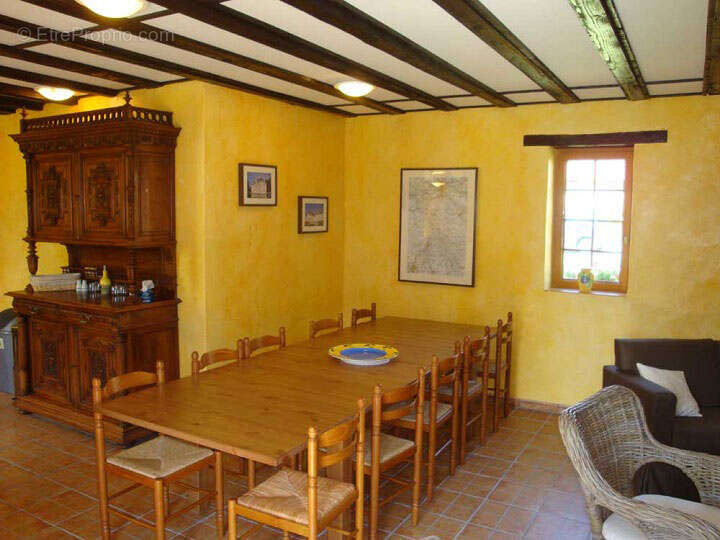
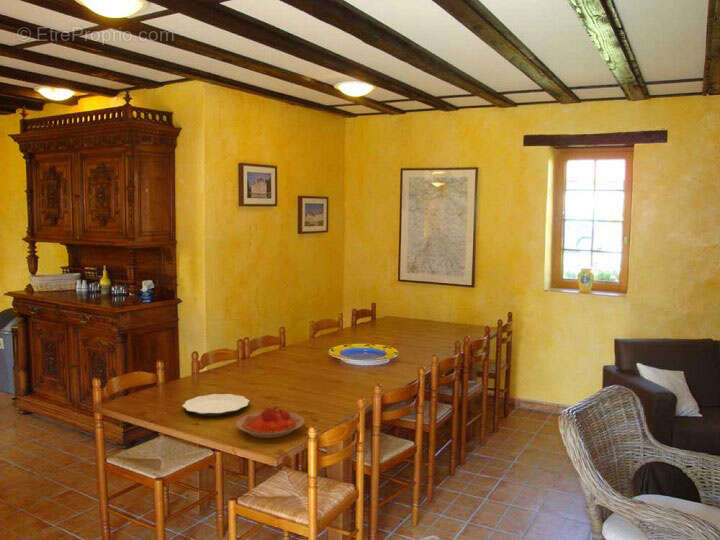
+ plate [181,393,250,417]
+ plate [235,406,305,439]
